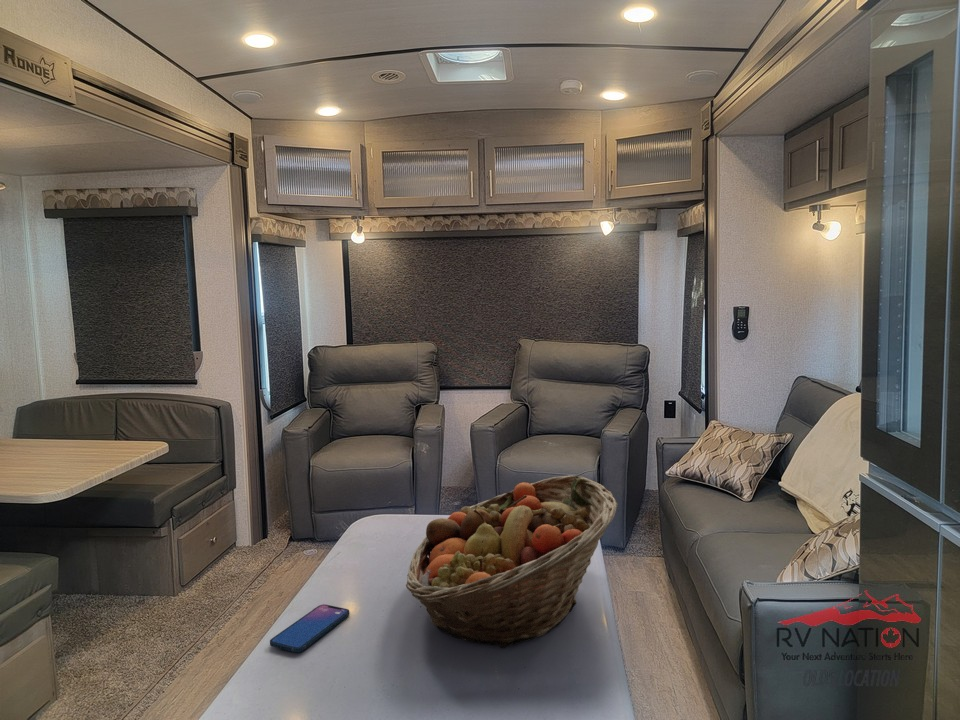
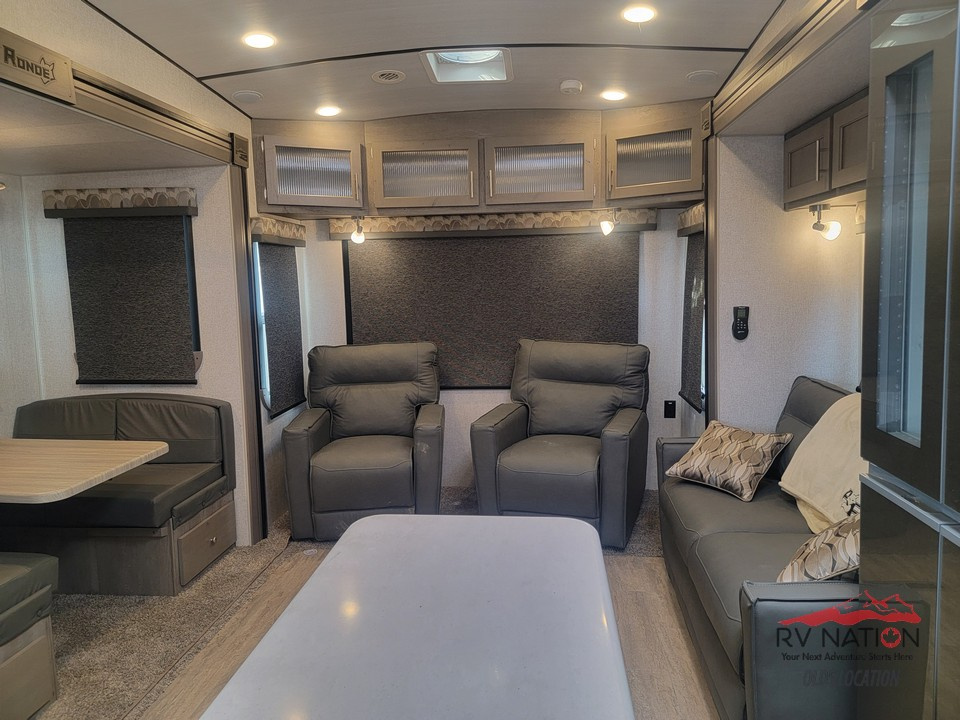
- fruit basket [405,474,619,649]
- smartphone [269,603,350,653]
